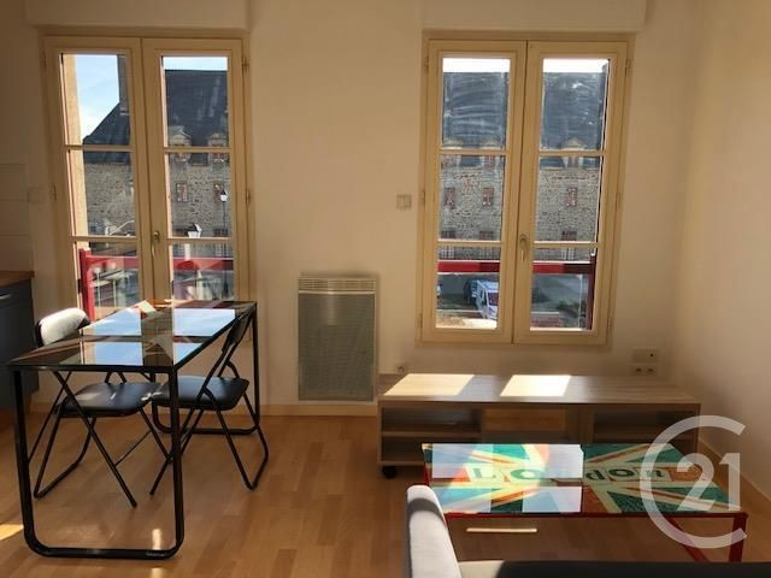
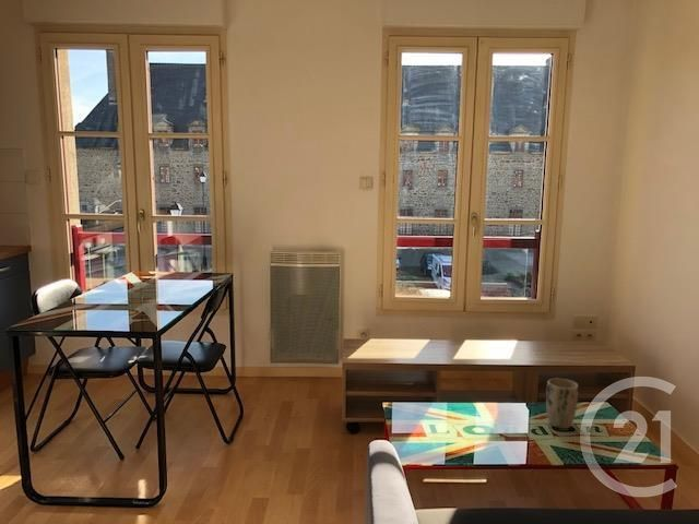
+ plant pot [545,378,579,430]
